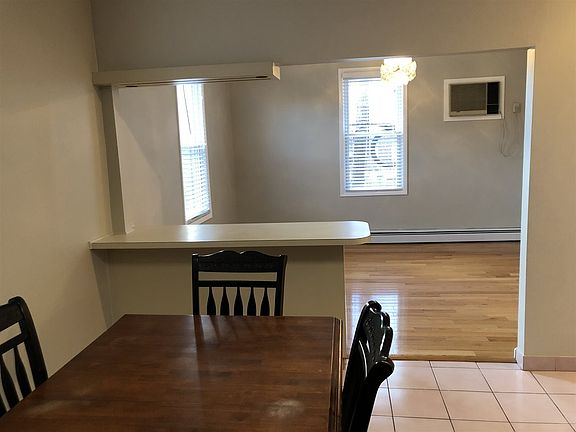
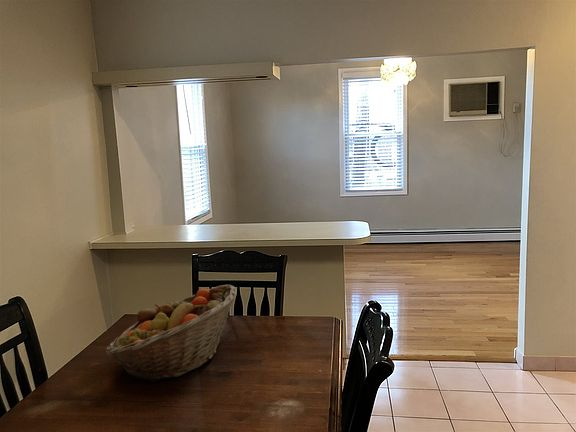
+ fruit basket [105,284,238,383]
